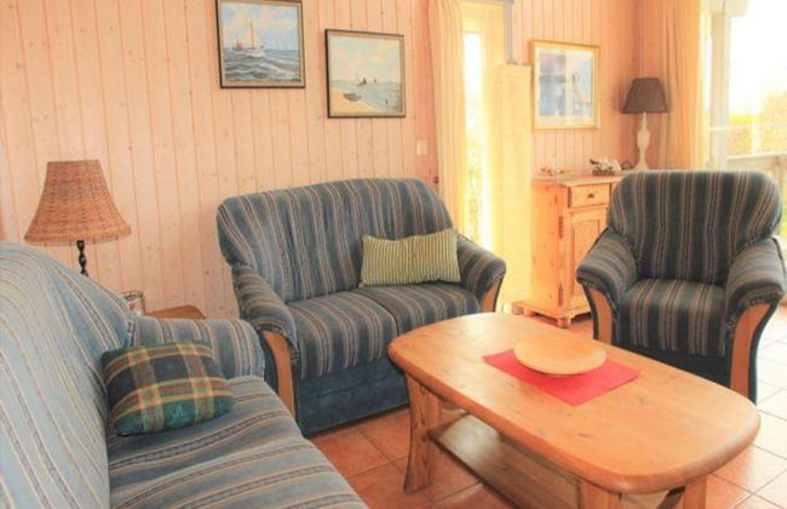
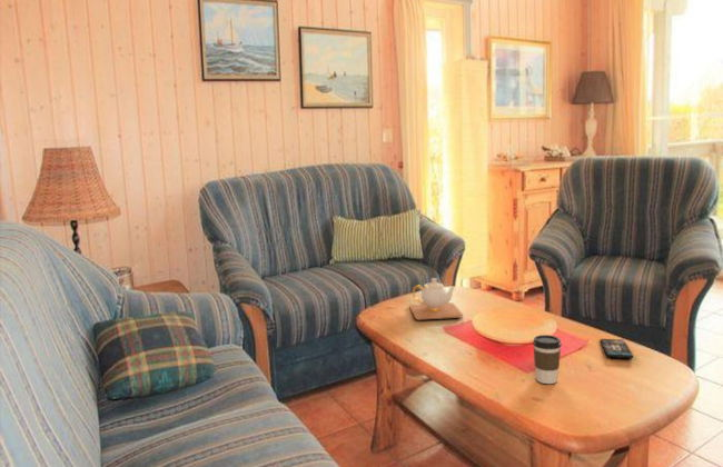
+ coffee cup [532,334,563,385]
+ smartphone [600,338,634,359]
+ teapot [408,277,464,321]
